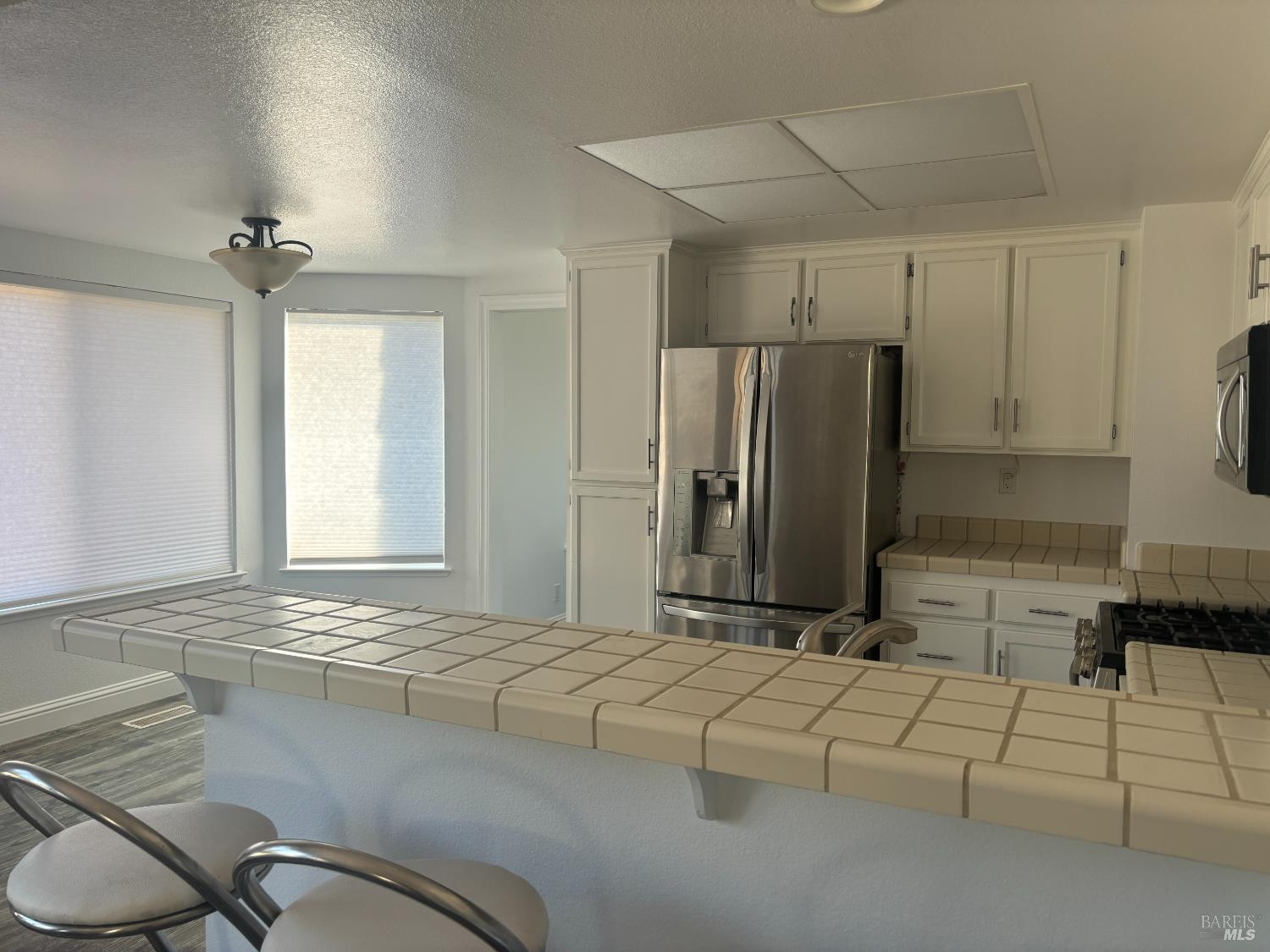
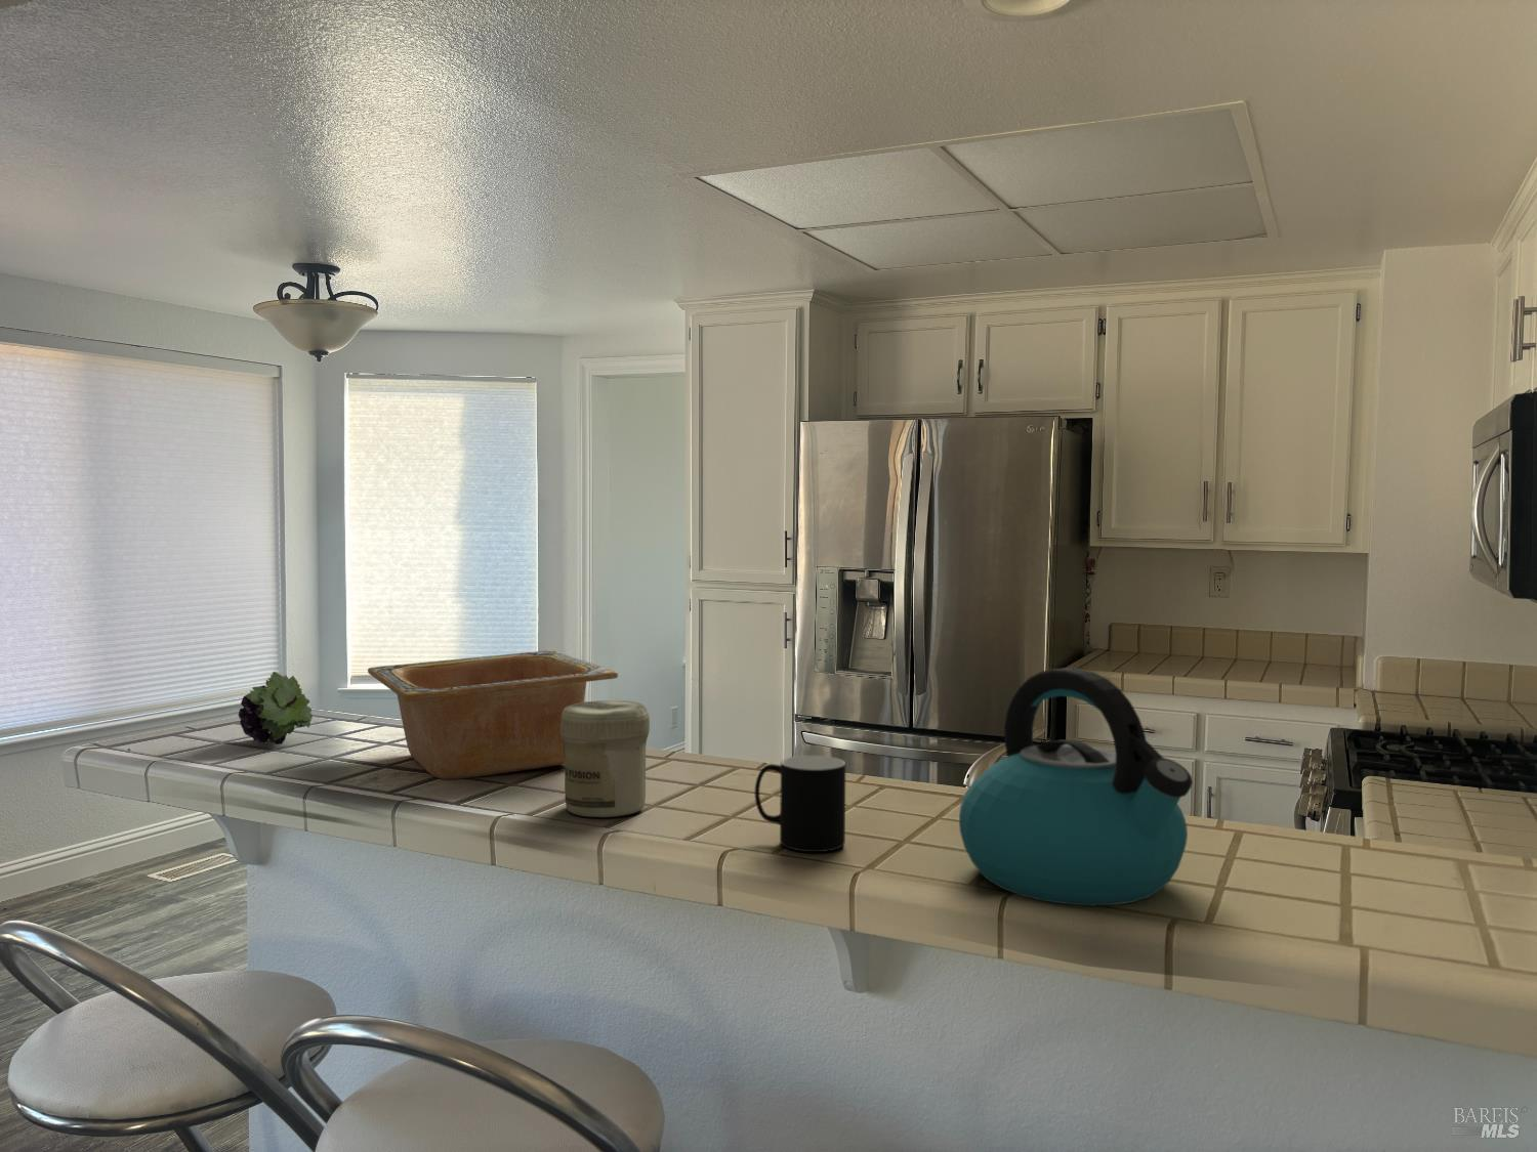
+ kettle [959,667,1193,908]
+ jar [560,699,651,818]
+ fruit [237,670,313,745]
+ serving bowl [367,650,618,781]
+ cup [754,755,846,853]
